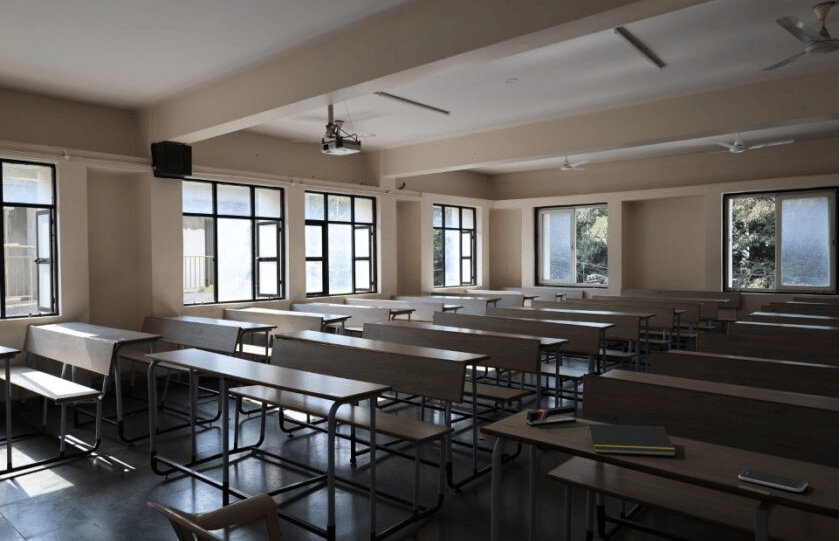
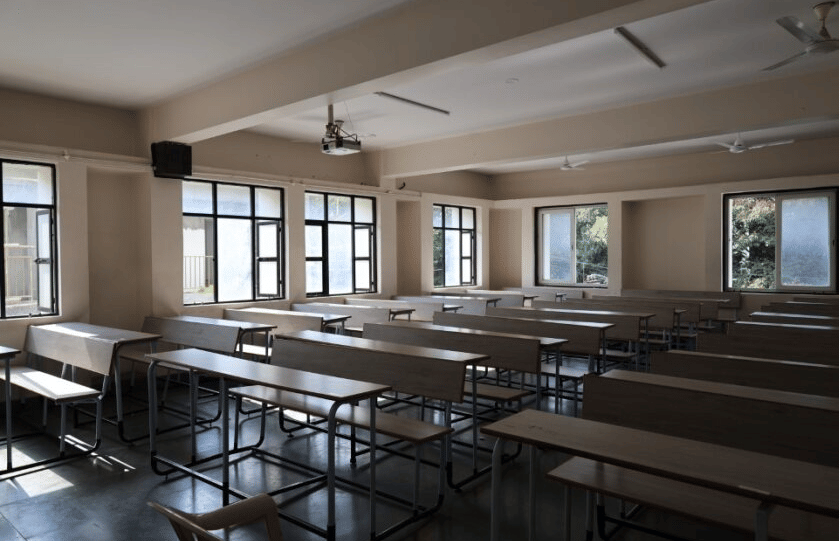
- smartphone [737,469,809,493]
- stapler [526,404,577,427]
- notepad [587,423,677,457]
